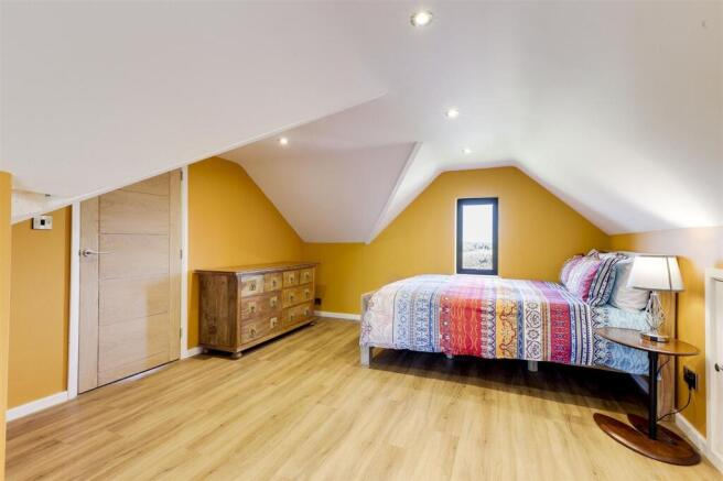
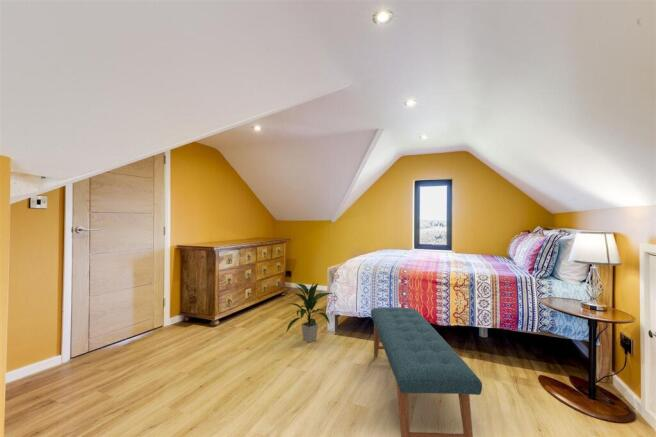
+ bench [370,306,483,437]
+ indoor plant [285,282,335,344]
